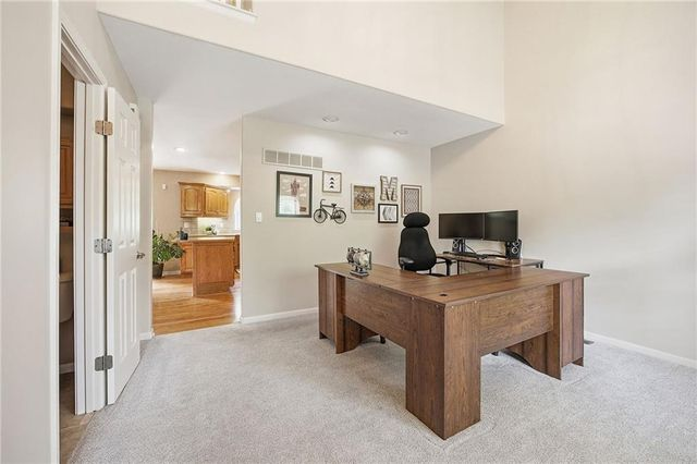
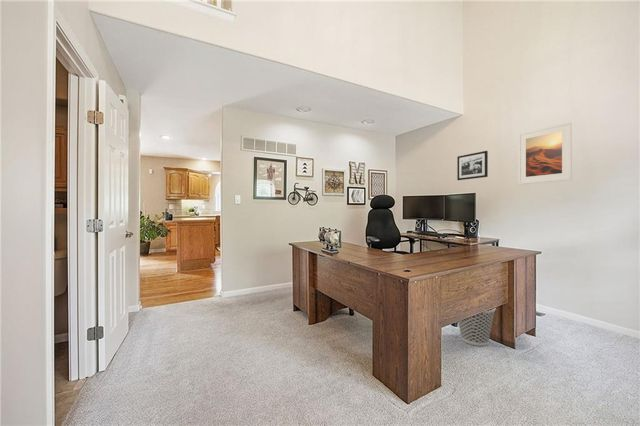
+ wastebasket [457,307,497,347]
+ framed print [517,121,573,185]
+ picture frame [456,150,489,181]
